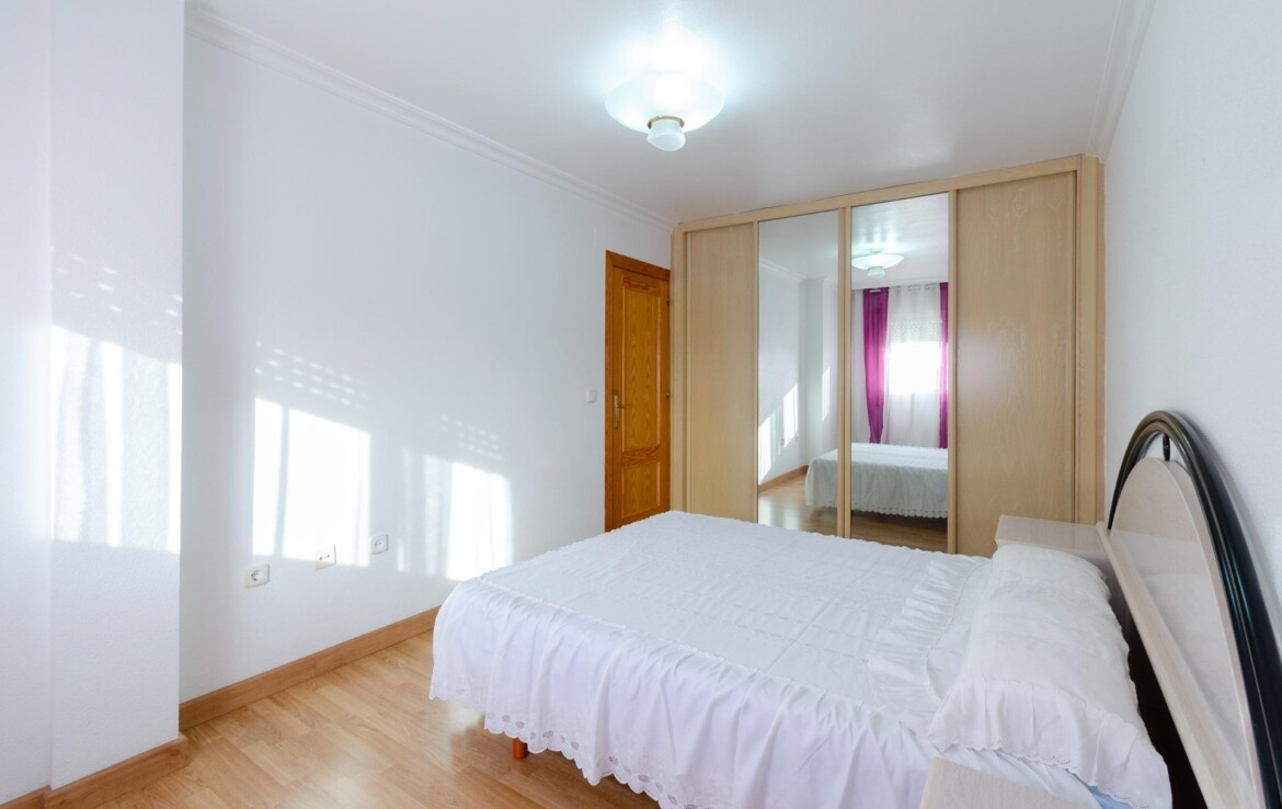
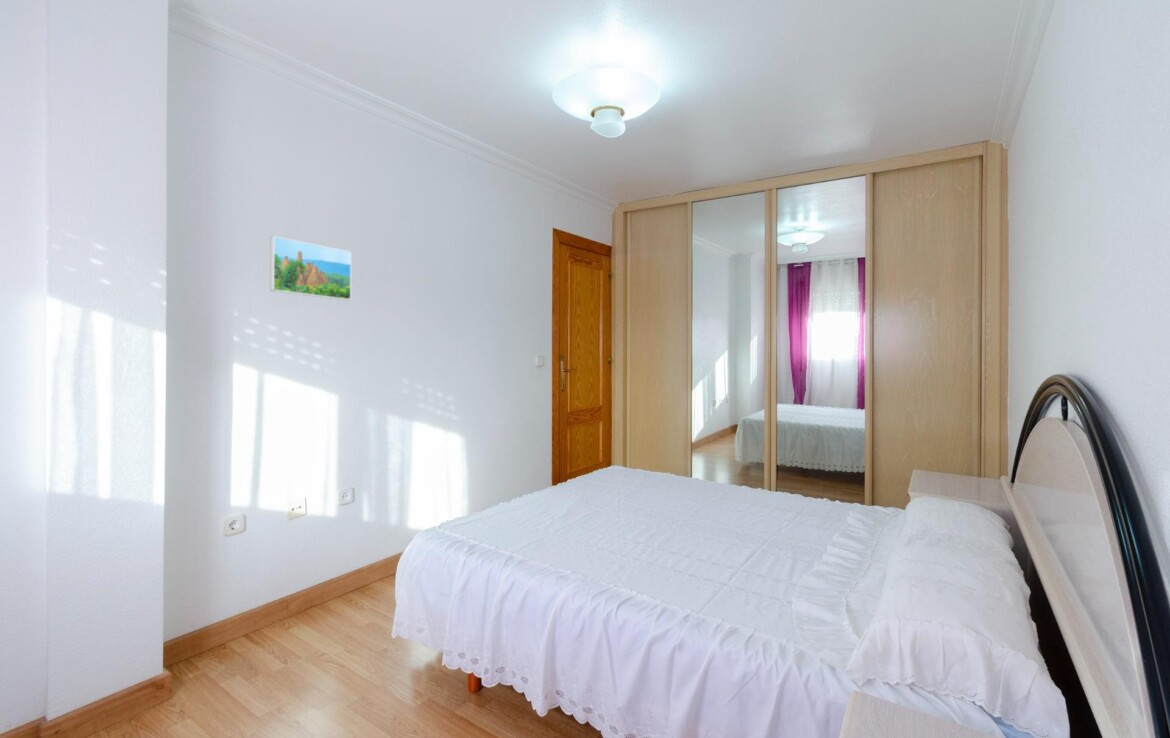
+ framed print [269,235,352,301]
